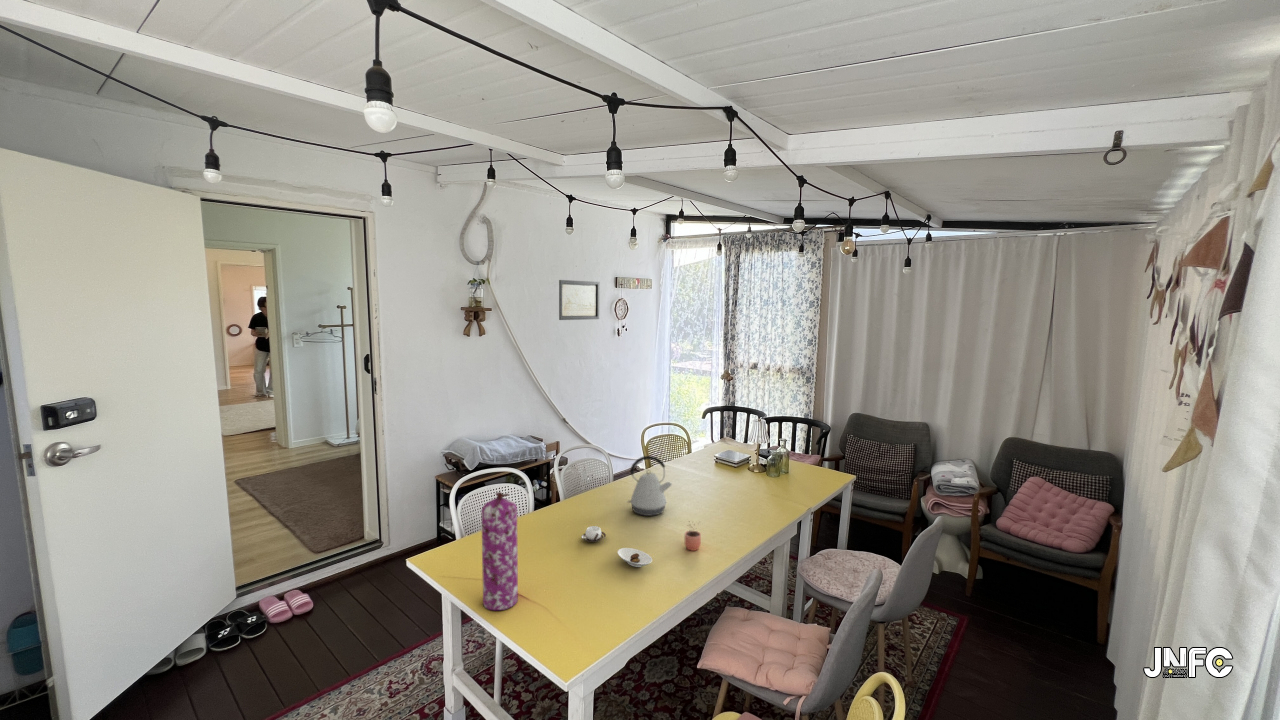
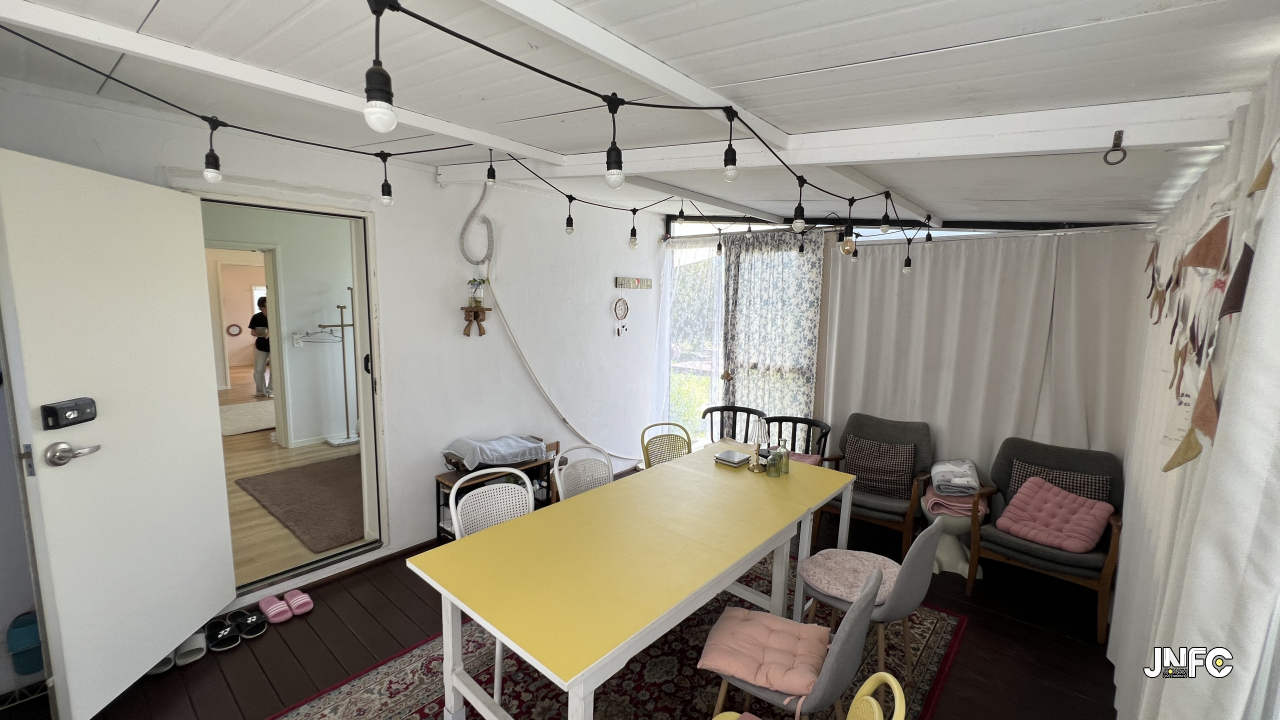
- cup [581,525,607,543]
- saucer [617,547,653,568]
- gas cylinder [480,491,519,611]
- wall art [558,279,601,321]
- cocoa [683,520,702,552]
- kettle [626,455,673,517]
